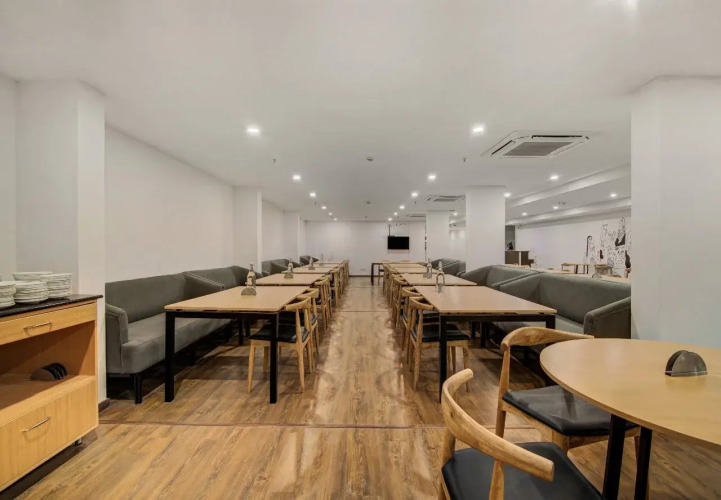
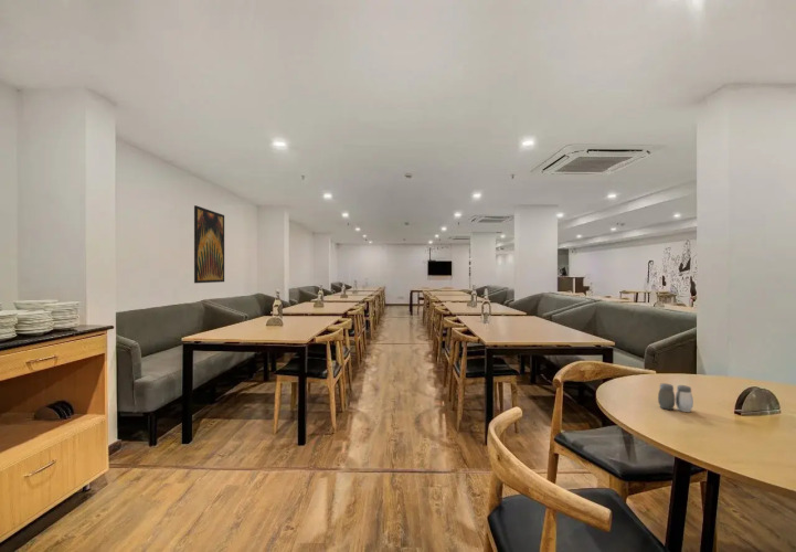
+ wall art [193,204,225,284]
+ salt and pepper shaker [657,382,694,413]
